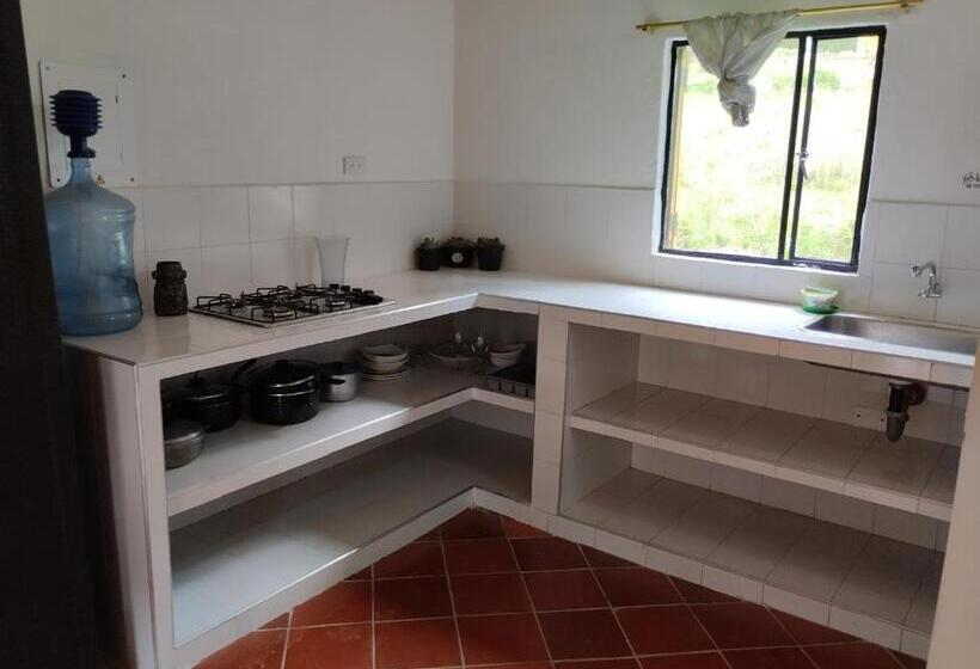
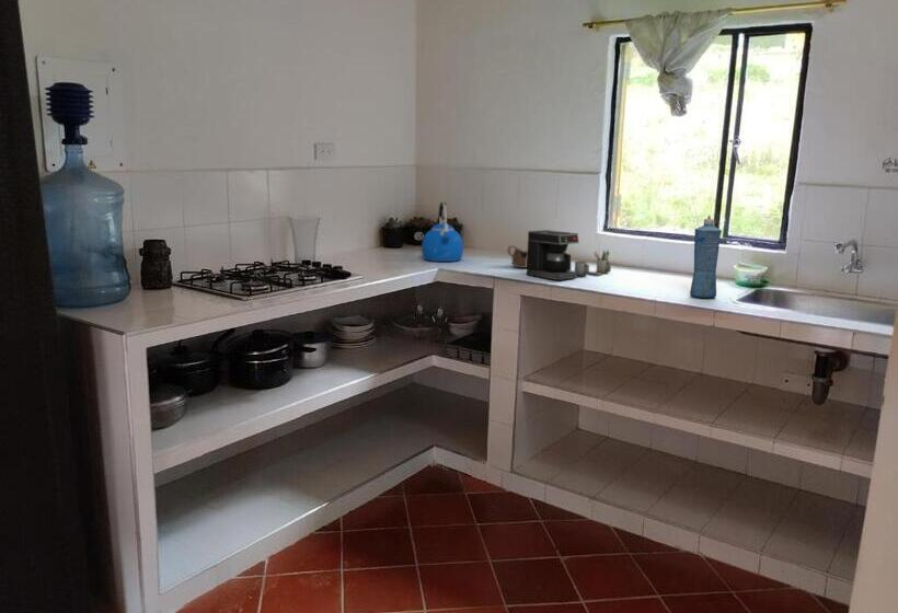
+ kettle [421,201,464,263]
+ cup [506,244,528,269]
+ squeeze bottle [689,215,723,299]
+ coffee maker [526,229,612,281]
